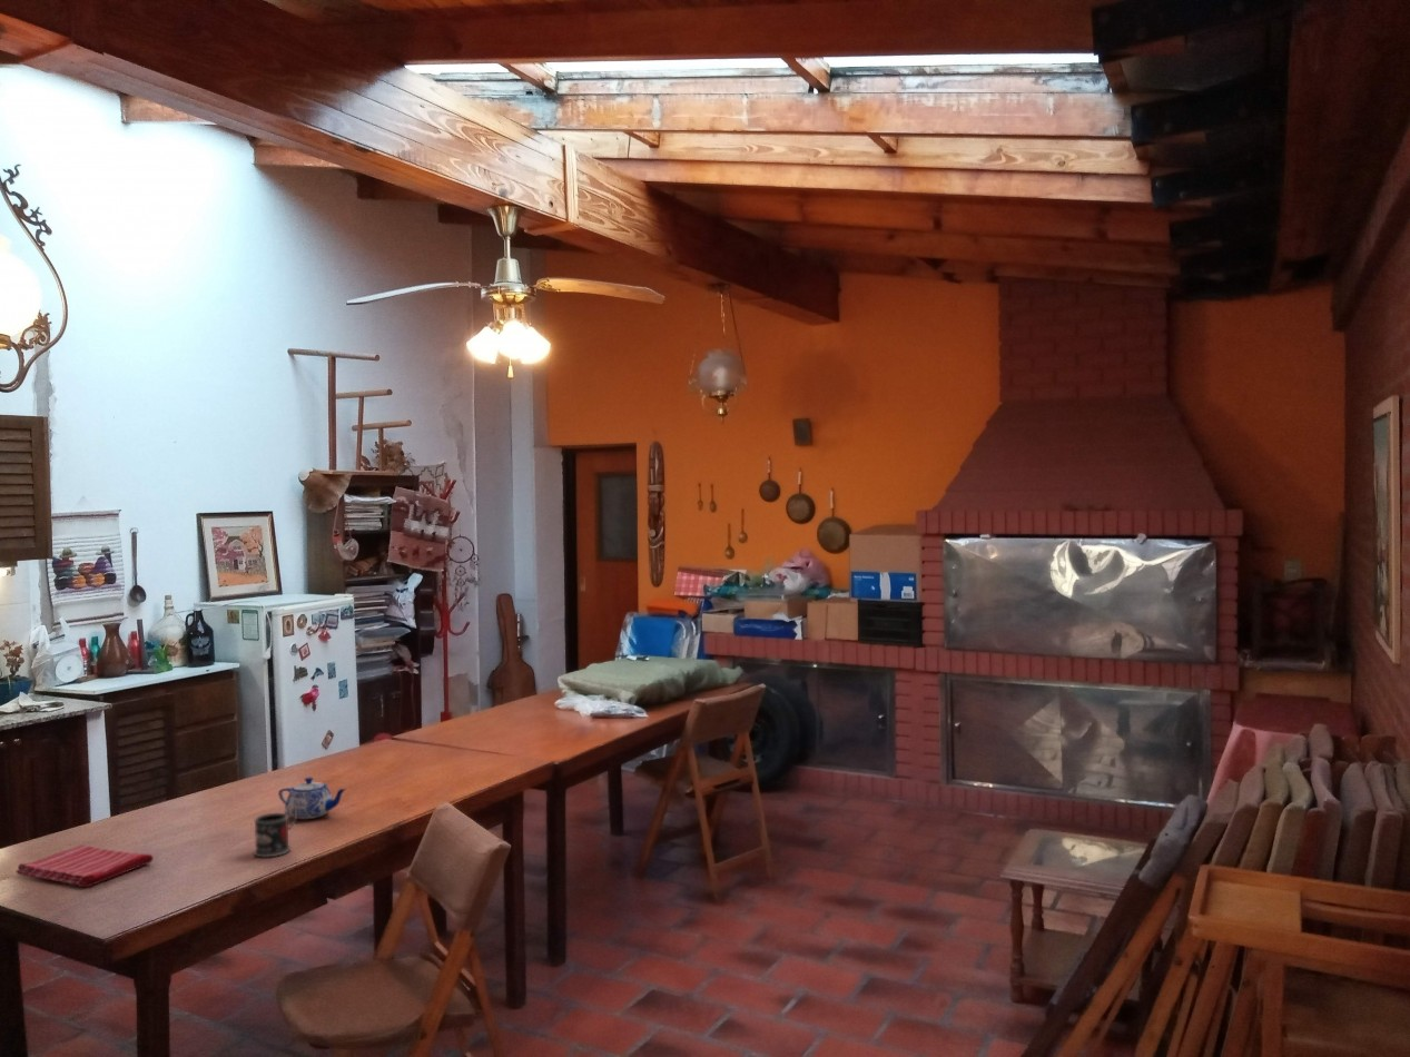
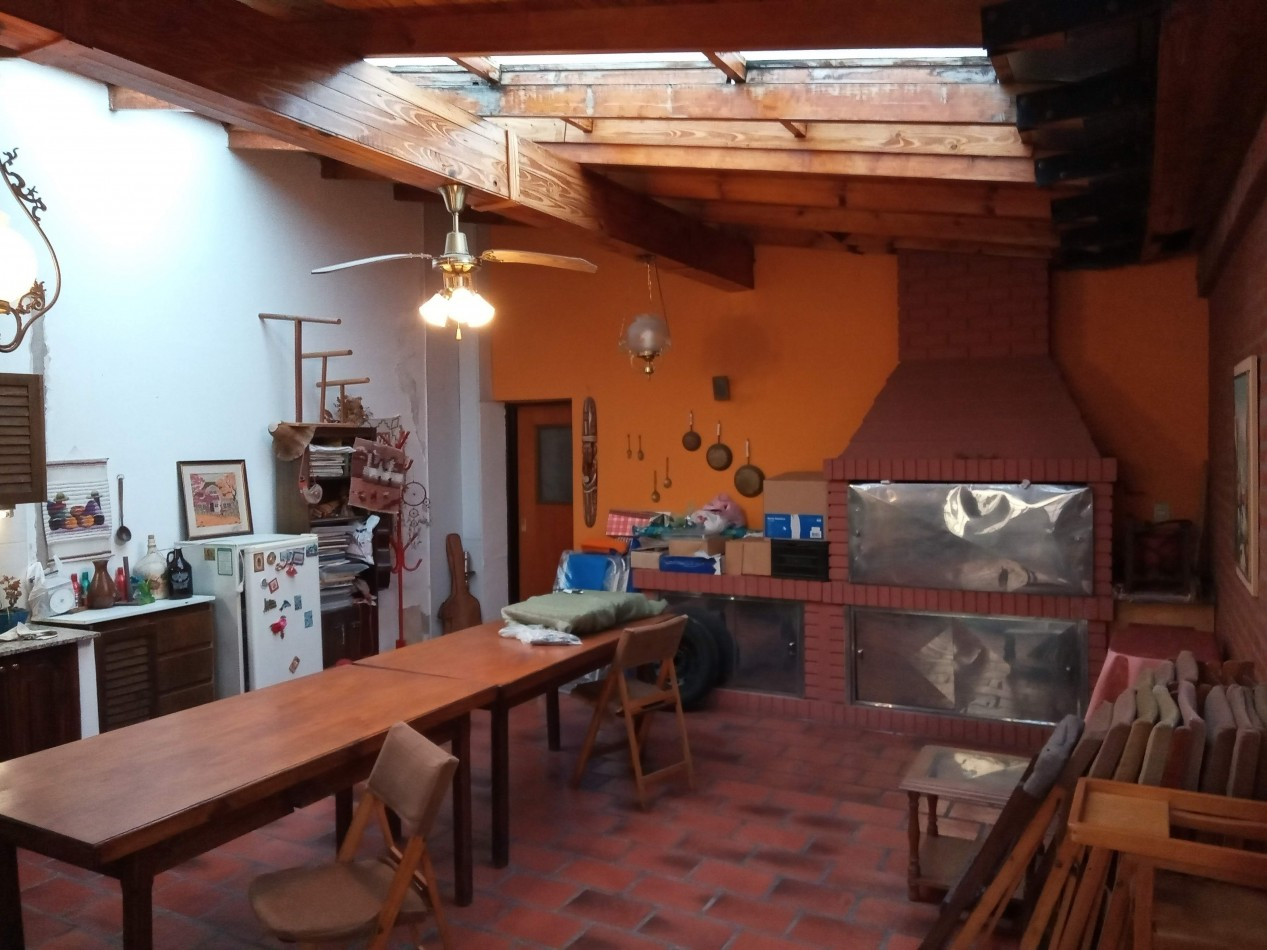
- mug [253,803,297,859]
- dish towel [14,843,154,888]
- teapot [277,777,347,820]
